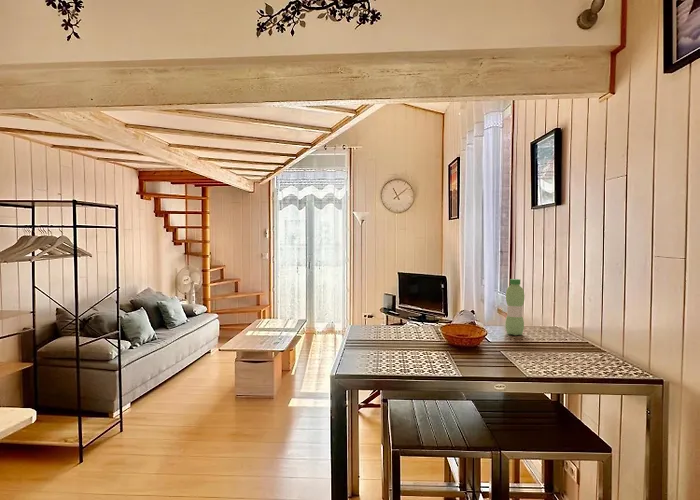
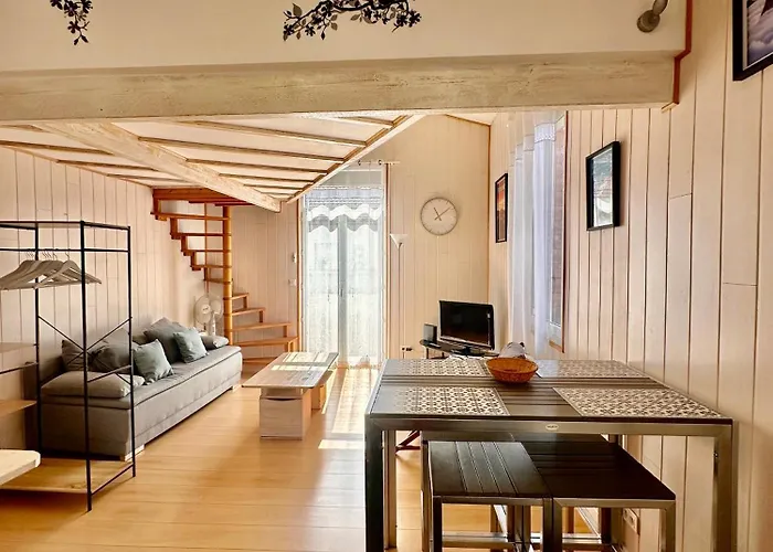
- water bottle [504,278,526,336]
